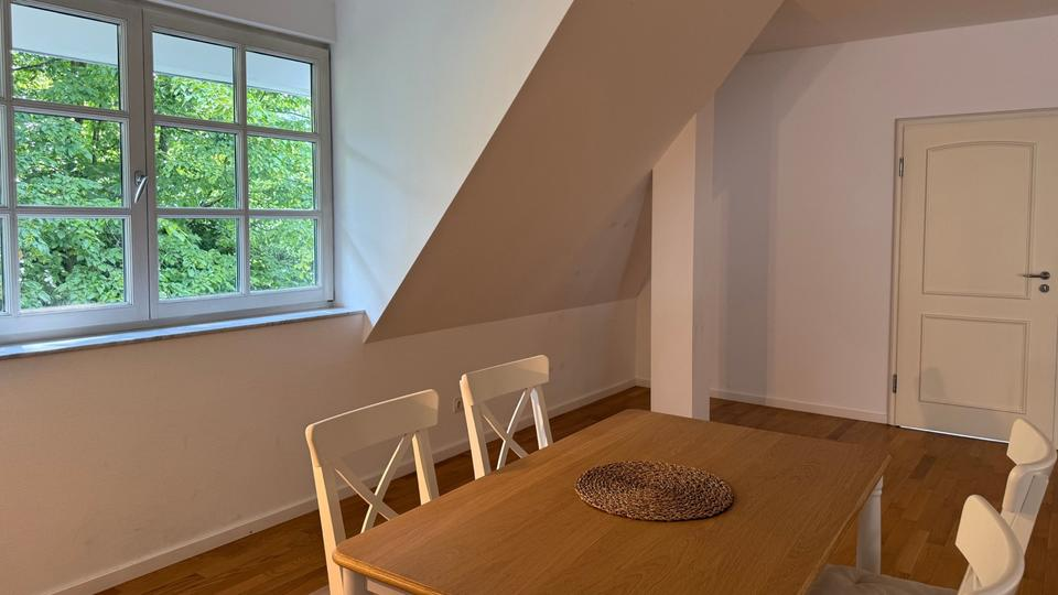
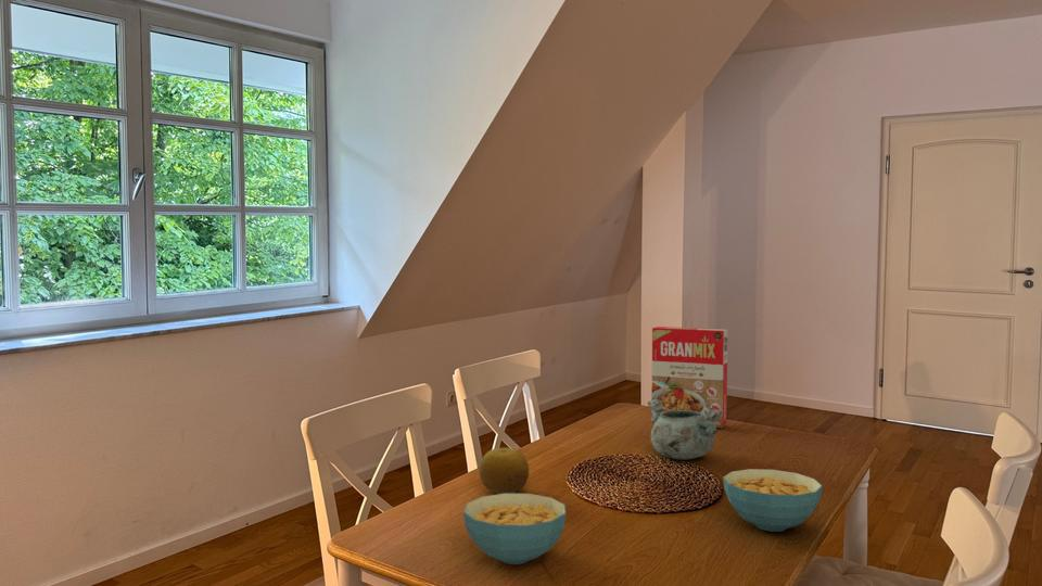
+ cereal bowl [722,468,824,533]
+ fruit [479,447,530,495]
+ decorative bowl [647,399,722,461]
+ cereal box [650,326,728,429]
+ cereal bowl [462,493,567,565]
